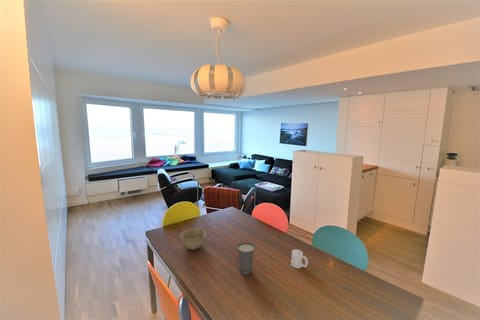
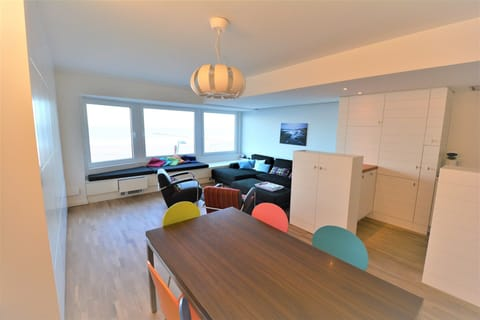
- cup [290,249,309,269]
- cup [236,241,256,276]
- bowl [179,227,207,251]
